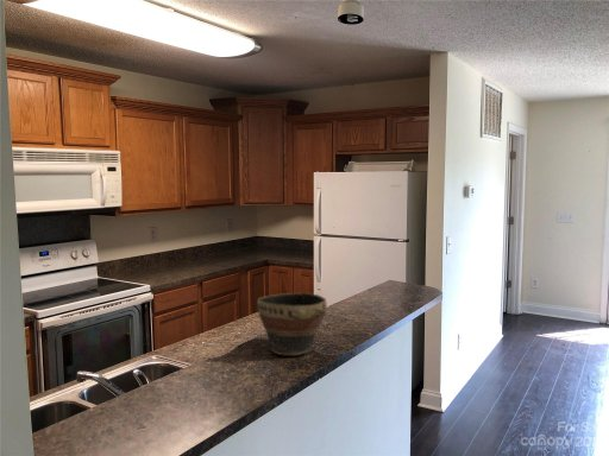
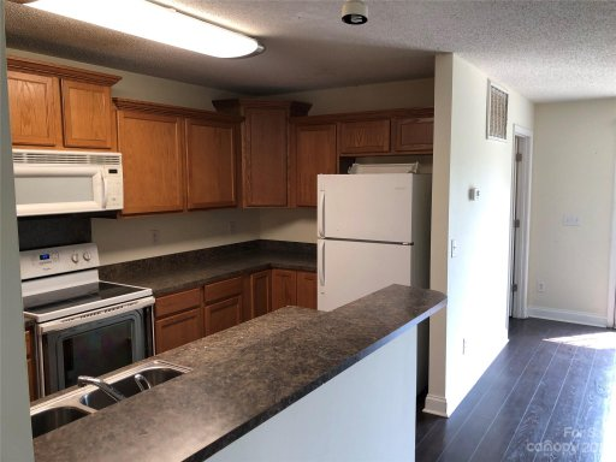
- bowl [256,292,327,356]
